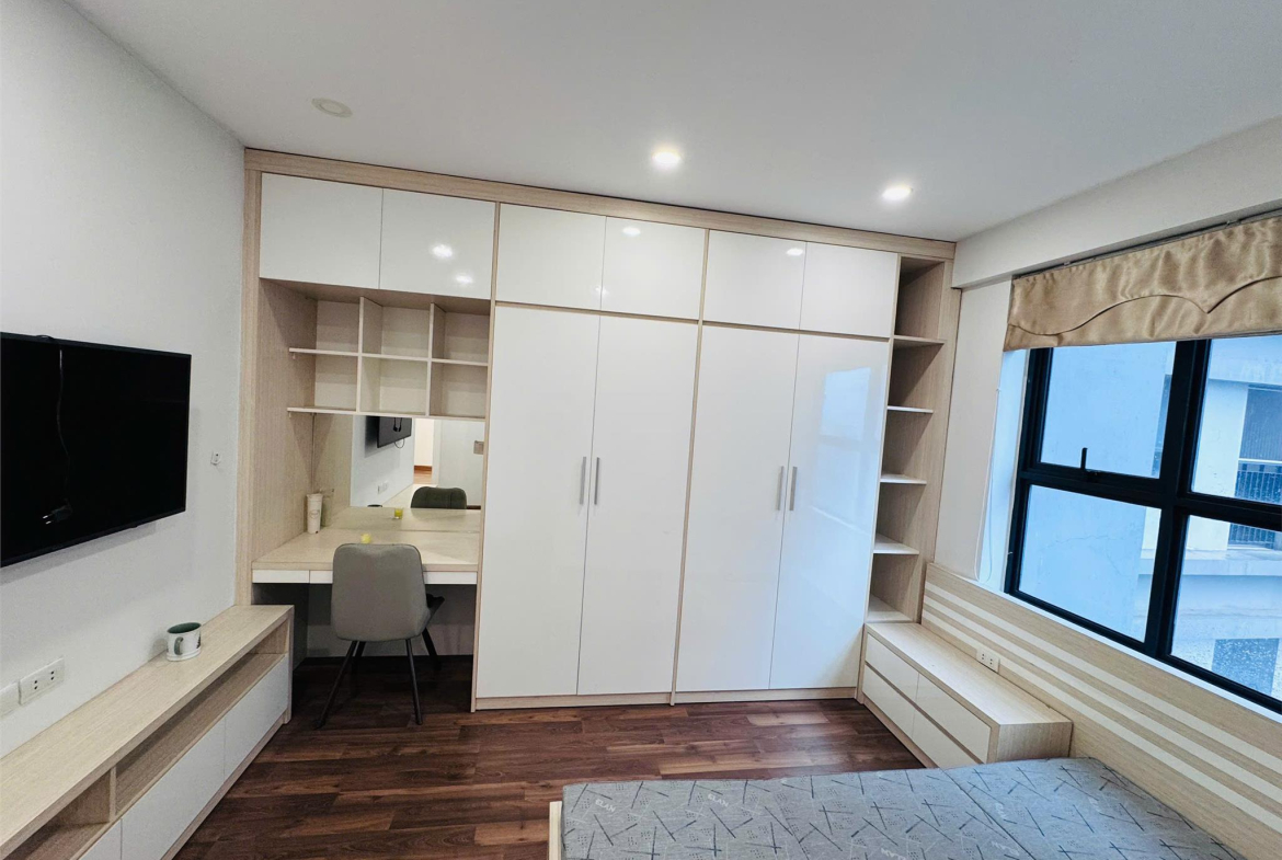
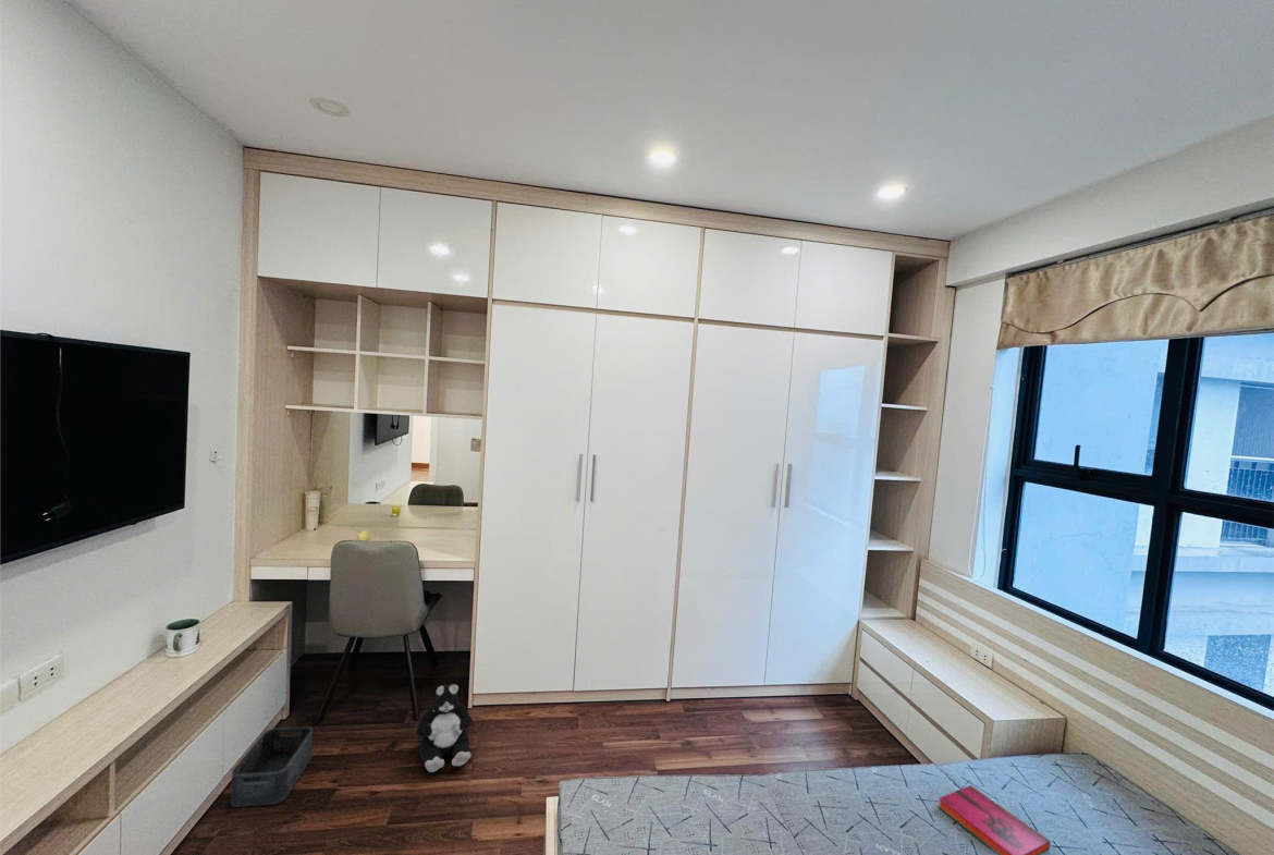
+ storage bin [230,725,314,808]
+ plush toy [415,682,474,773]
+ hardback book [936,784,1051,855]
